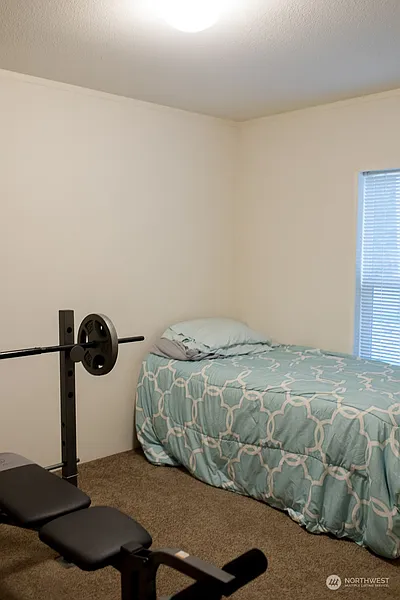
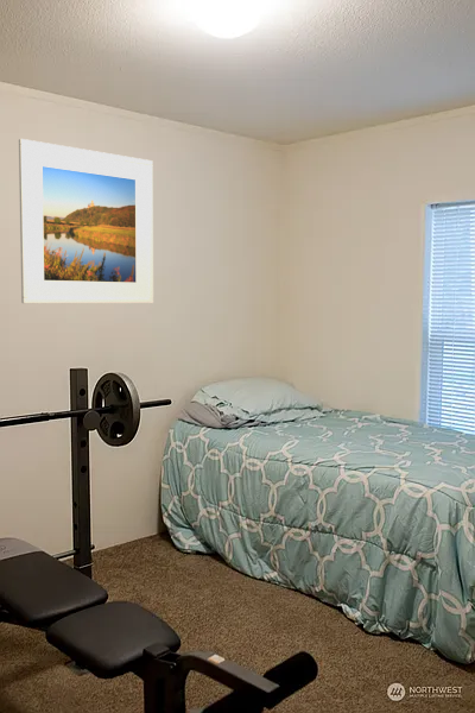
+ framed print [18,138,154,304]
